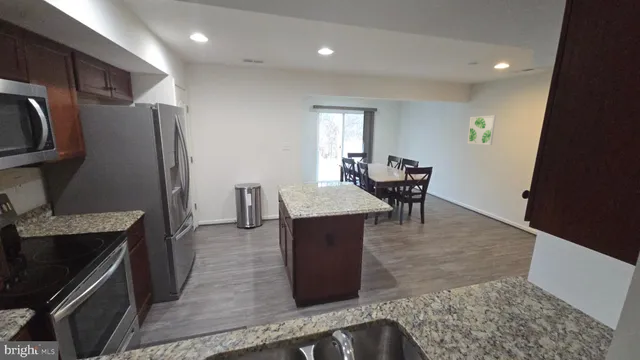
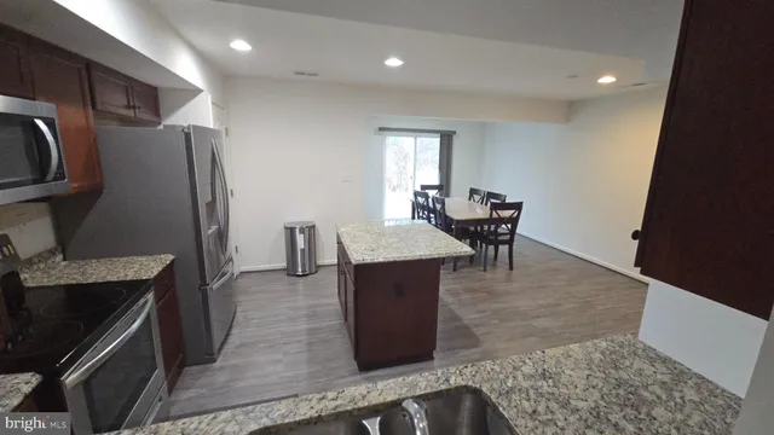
- wall art [466,114,497,146]
